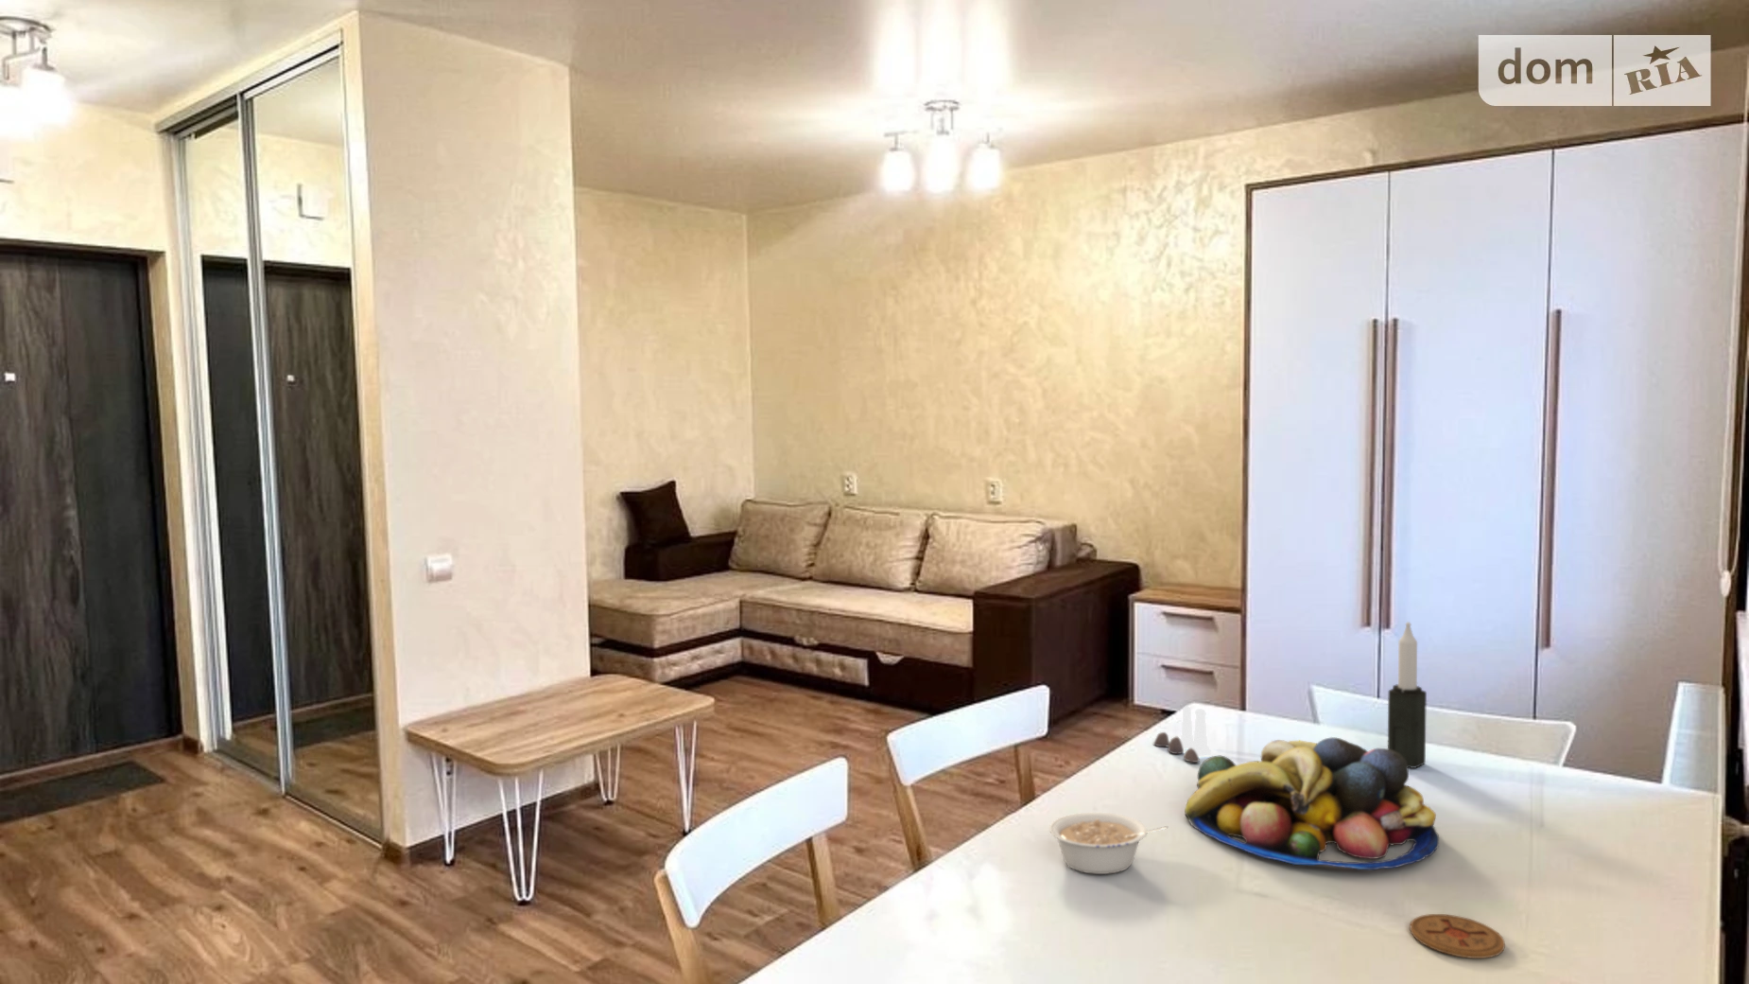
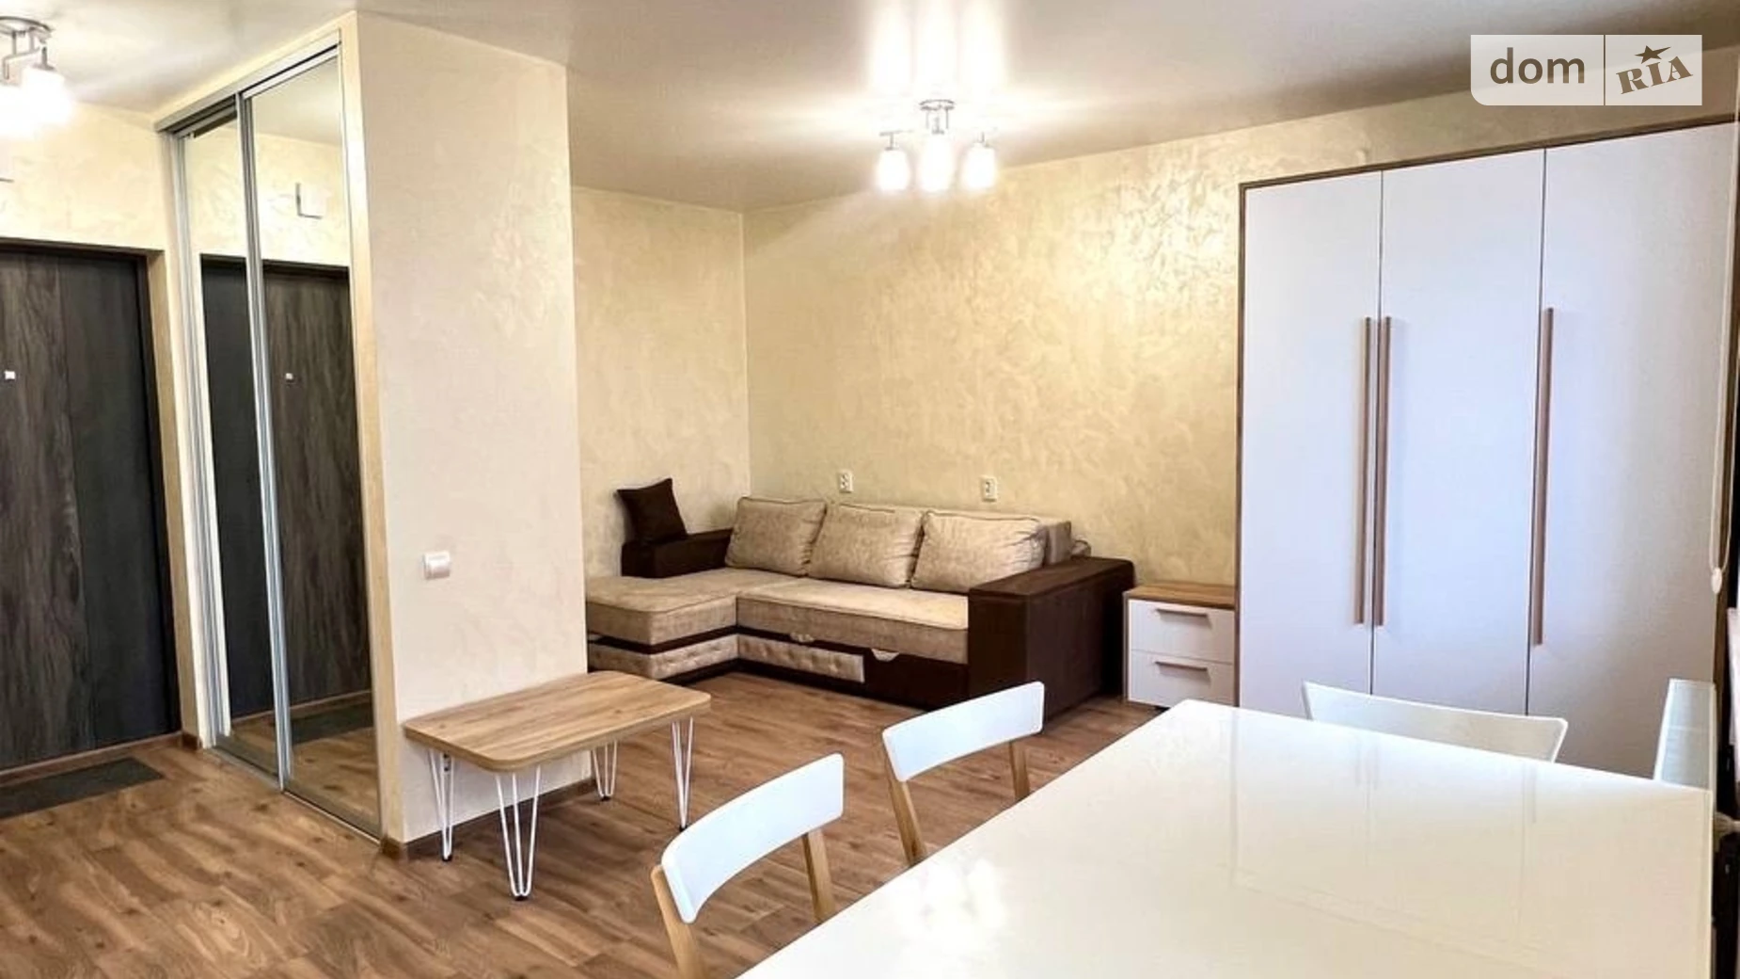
- fruit bowl [1183,736,1440,870]
- coaster [1409,913,1506,960]
- candle [1387,621,1427,769]
- salt and pepper shaker set [1152,704,1212,764]
- legume [1049,812,1169,875]
